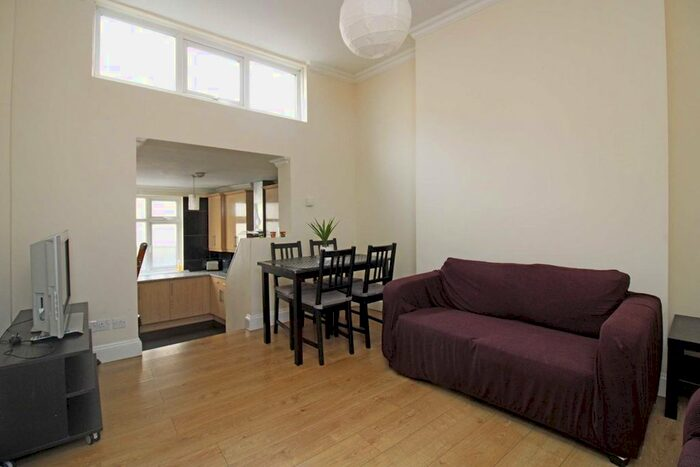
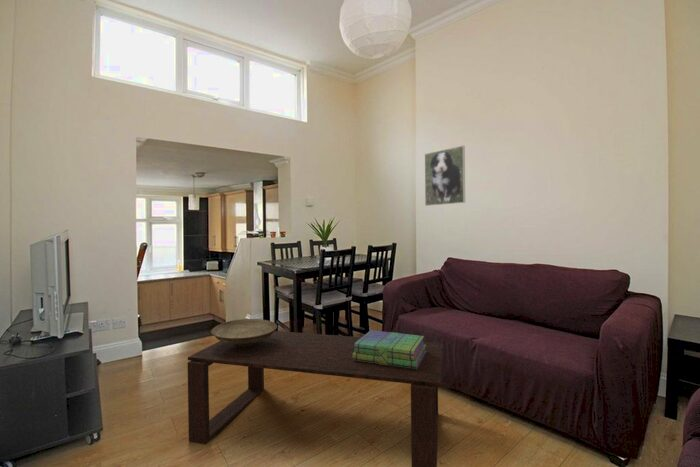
+ stack of books [352,329,426,369]
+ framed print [424,145,466,207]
+ coffee table [187,330,443,467]
+ decorative bowl [210,318,278,347]
